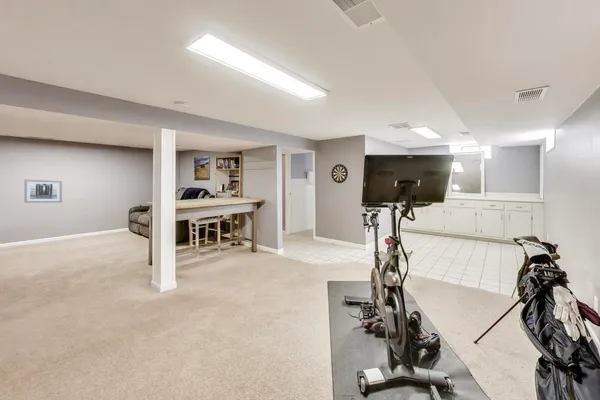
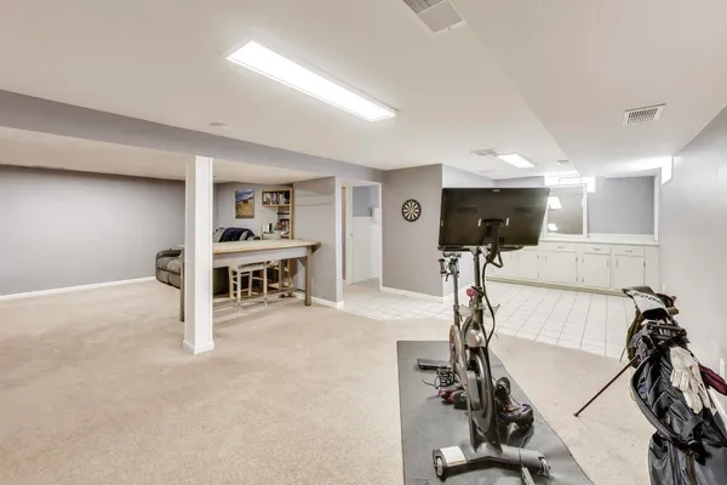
- wall art [24,179,63,204]
